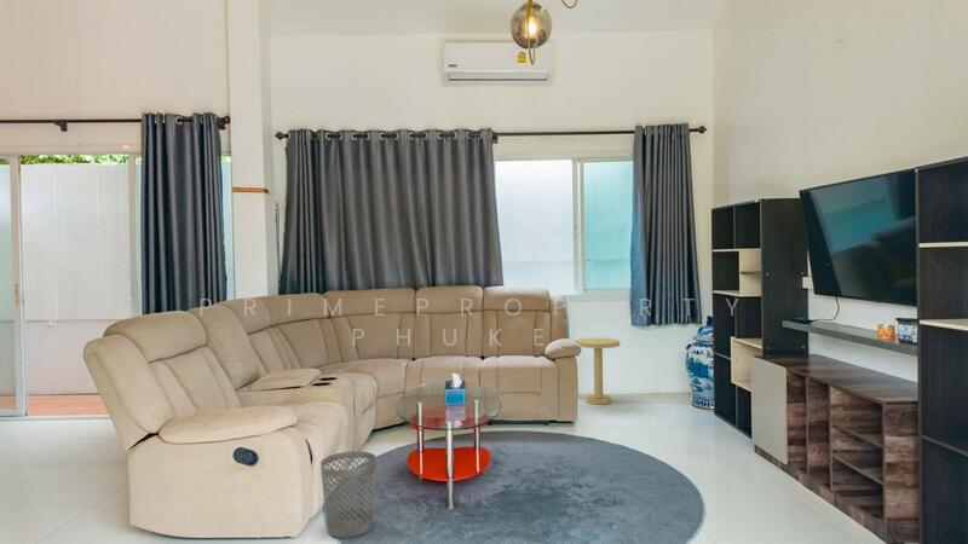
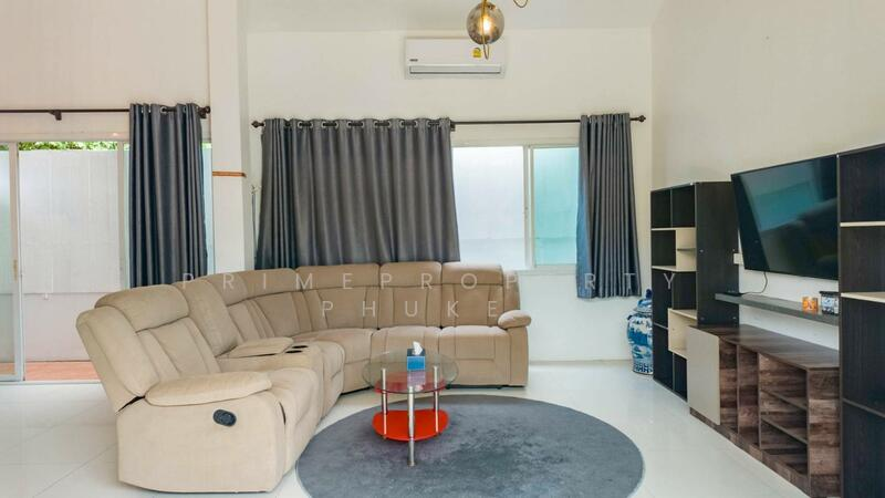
- wastebasket [319,450,378,539]
- side table [574,337,621,405]
